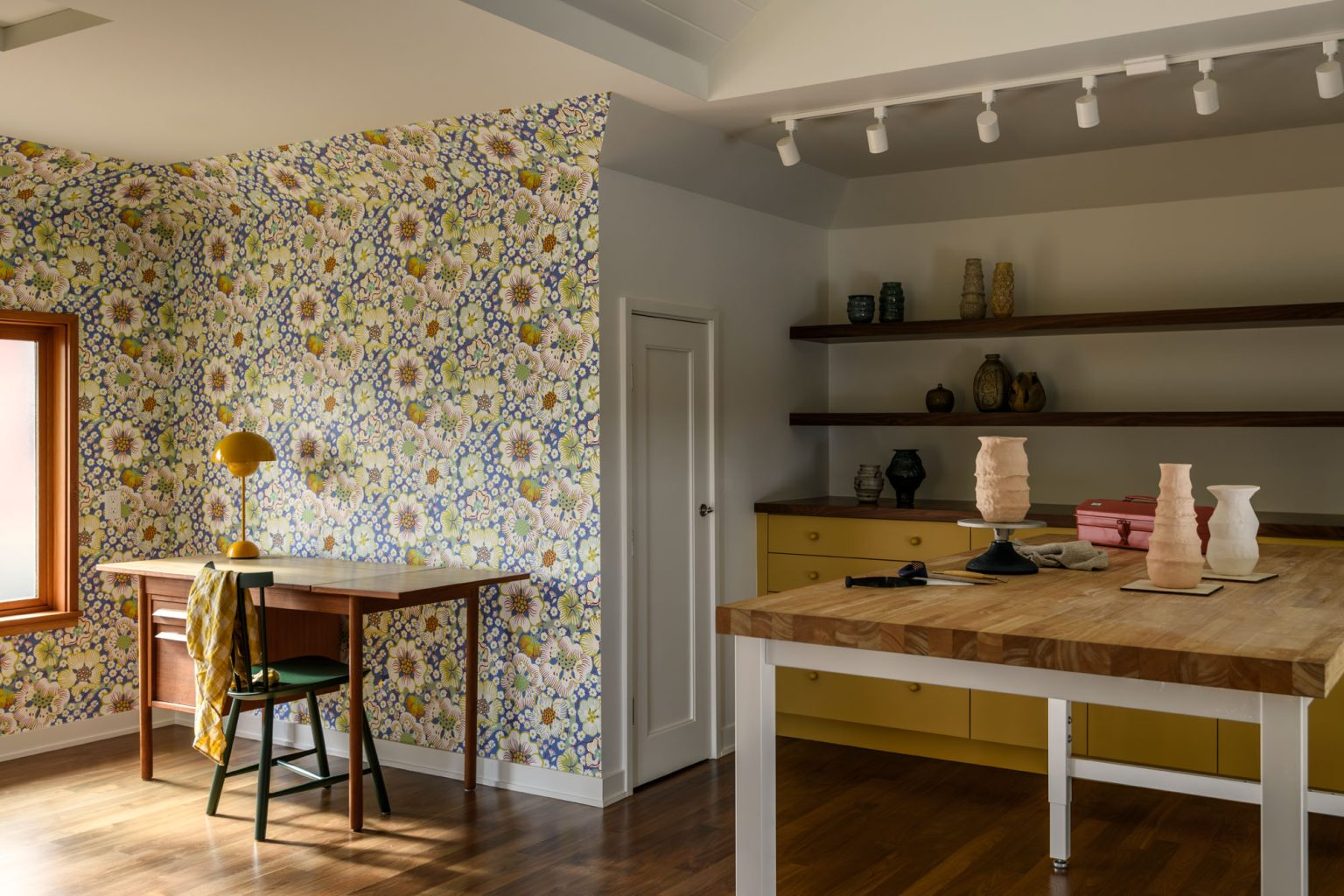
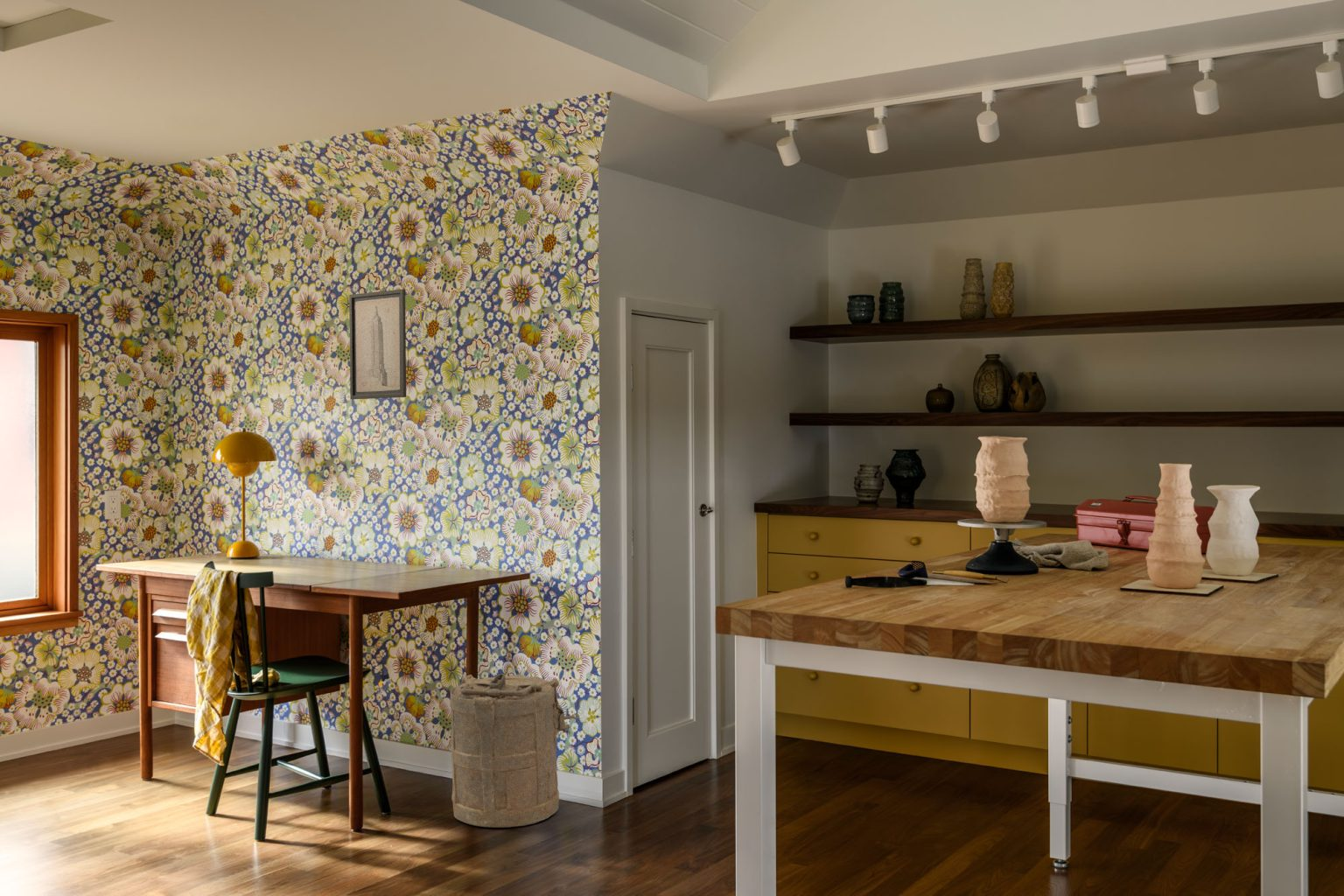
+ wall art [348,289,407,400]
+ laundry hamper [449,673,580,829]
